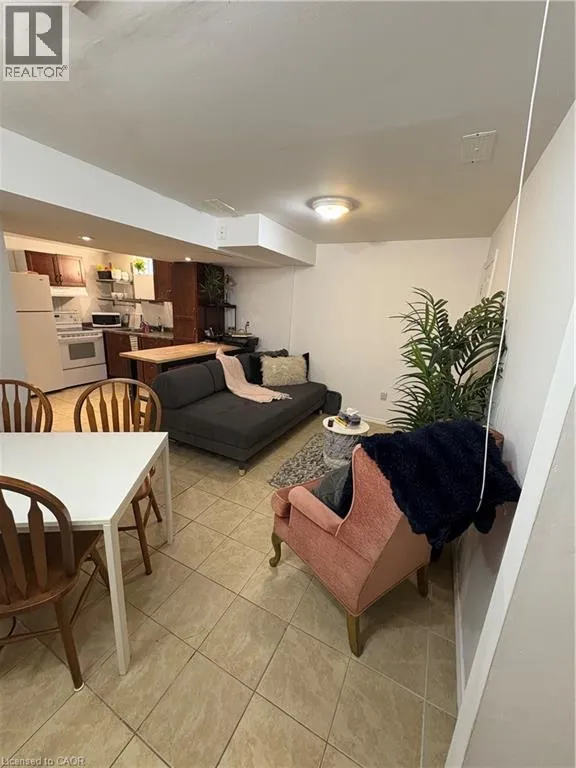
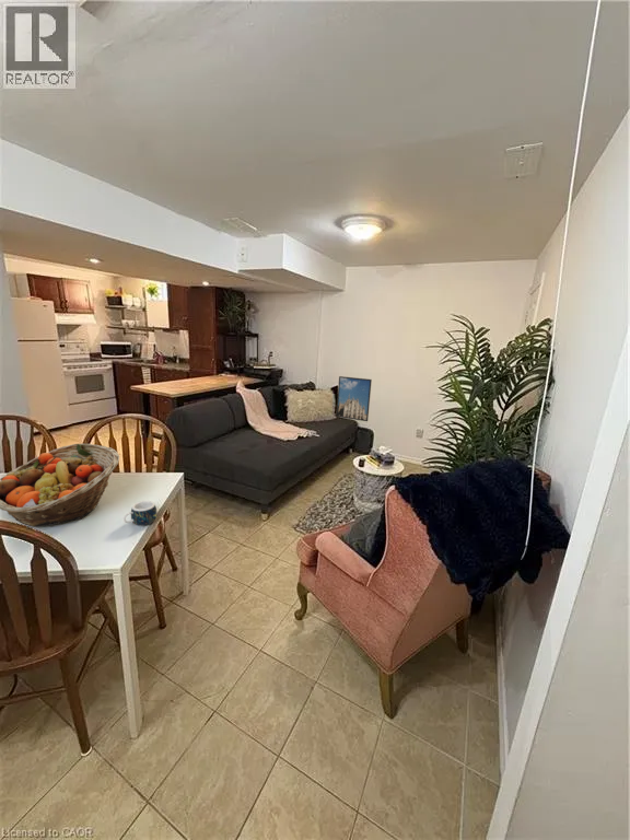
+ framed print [336,375,373,422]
+ fruit basket [0,443,120,527]
+ mug [122,500,158,527]
